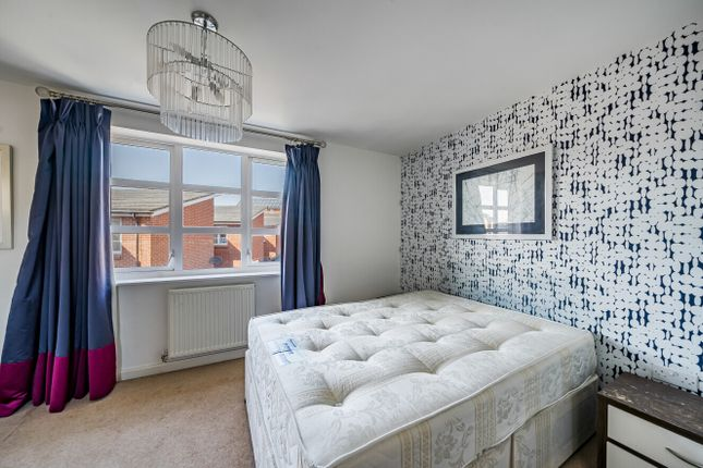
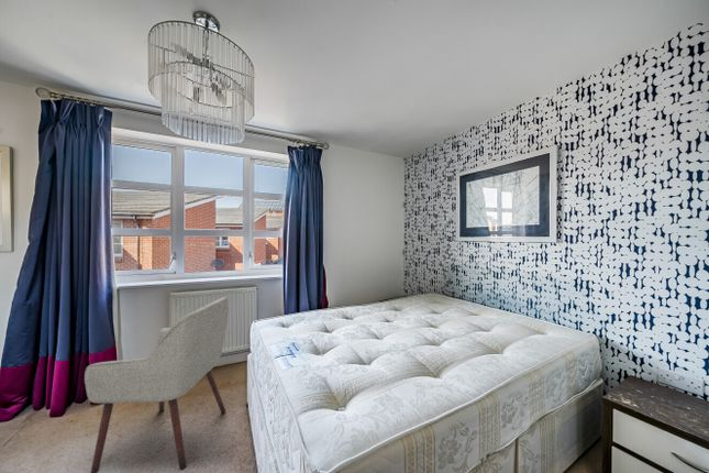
+ chair [84,296,230,473]
